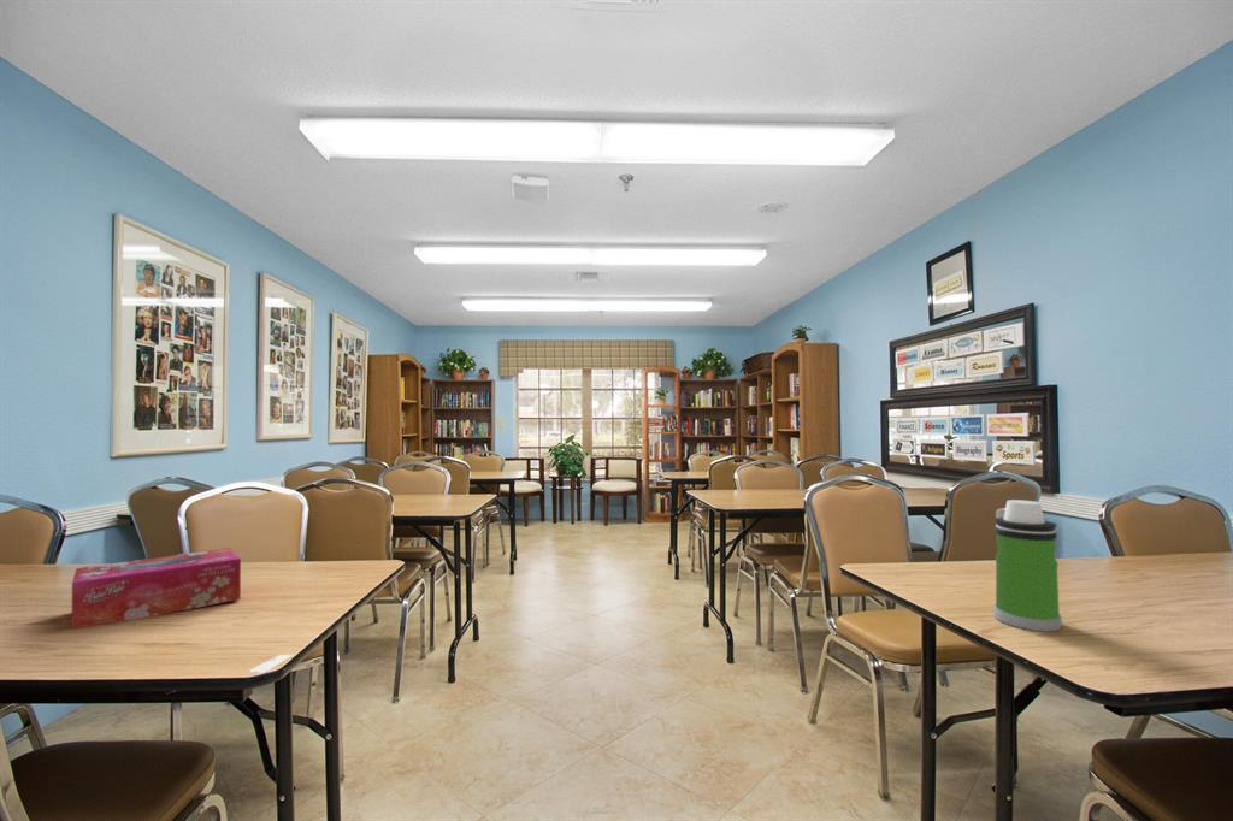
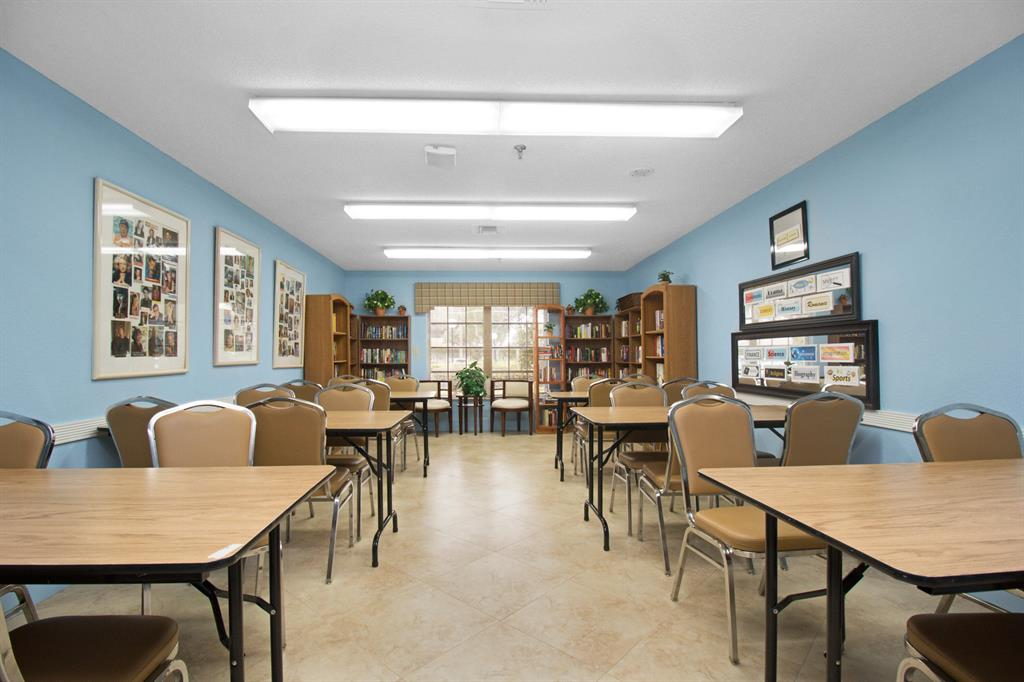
- tissue box [70,547,242,630]
- water bottle [992,498,1063,633]
